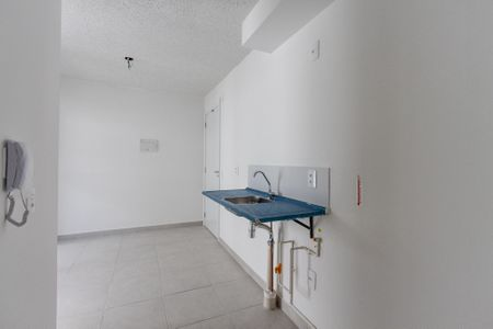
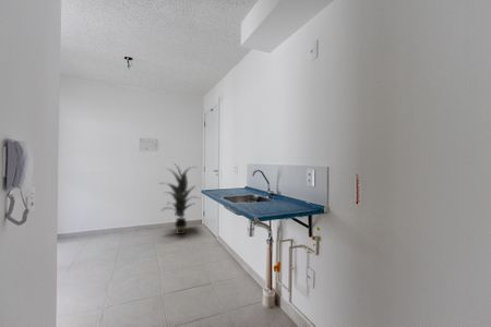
+ indoor plant [158,161,200,235]
